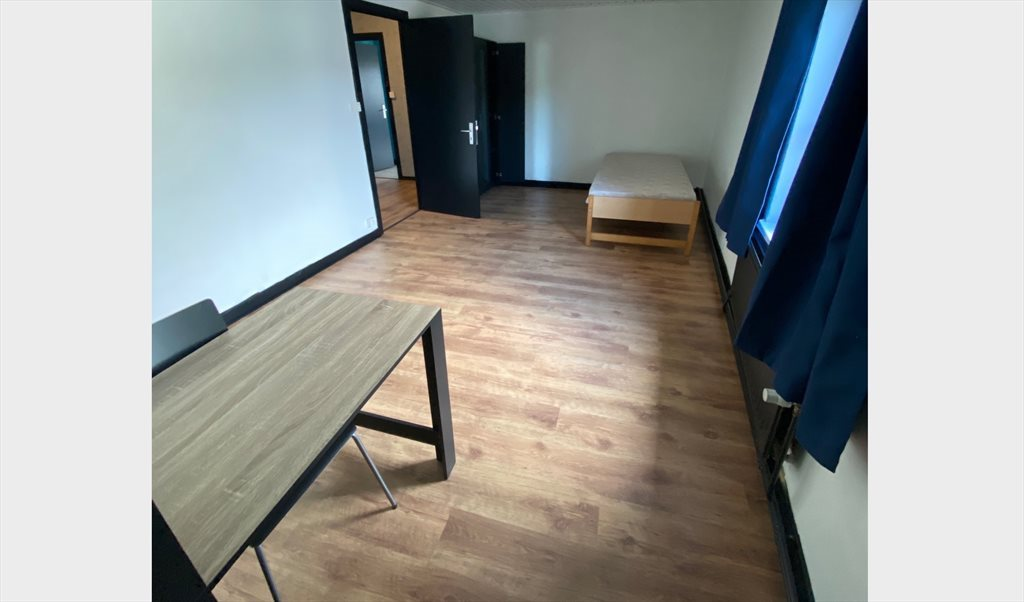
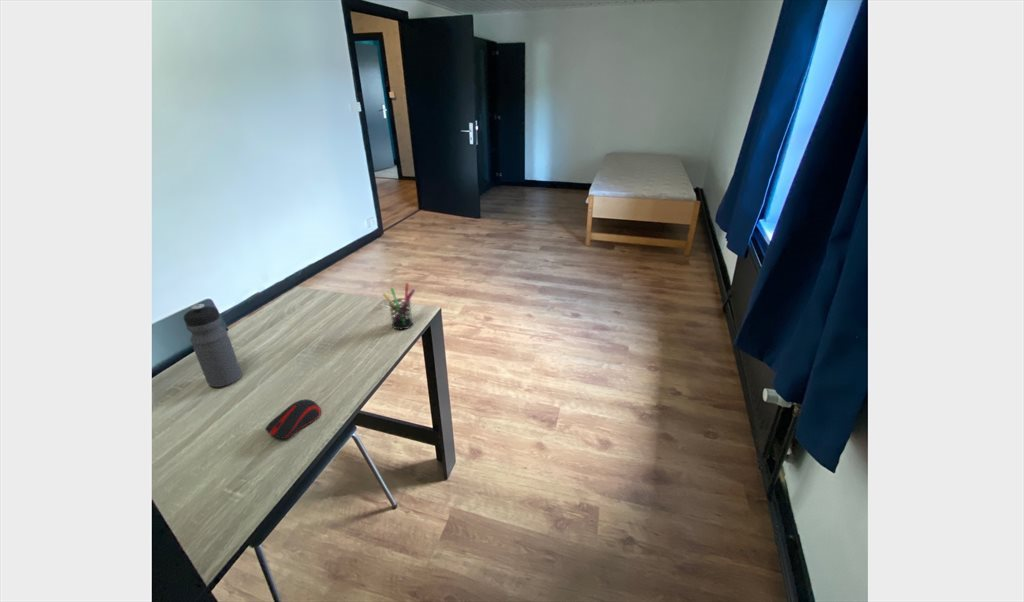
+ water bottle [183,303,242,388]
+ pen holder [382,282,416,330]
+ computer mouse [264,398,322,440]
